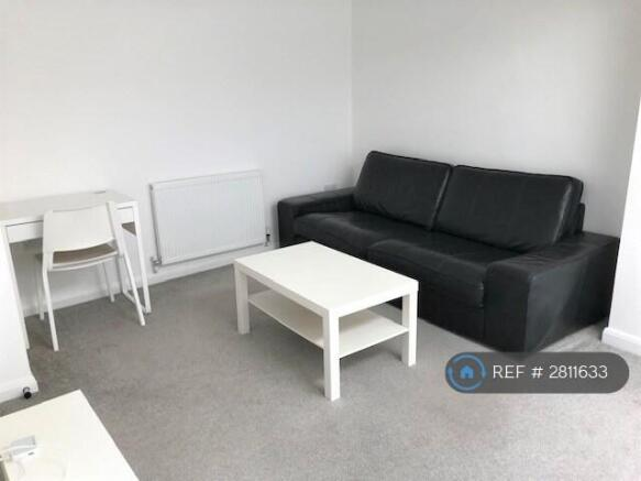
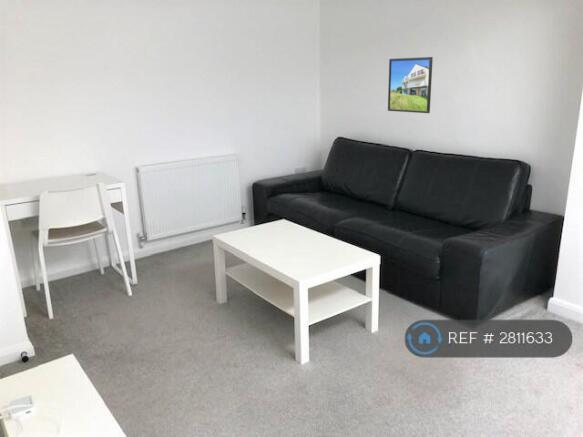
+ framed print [387,56,434,114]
